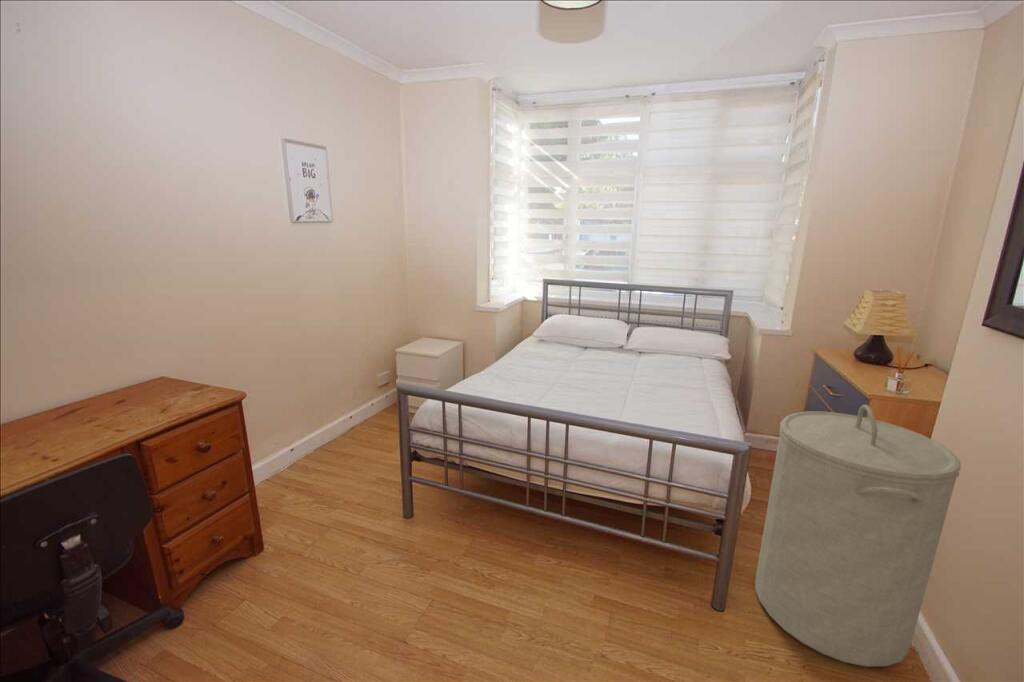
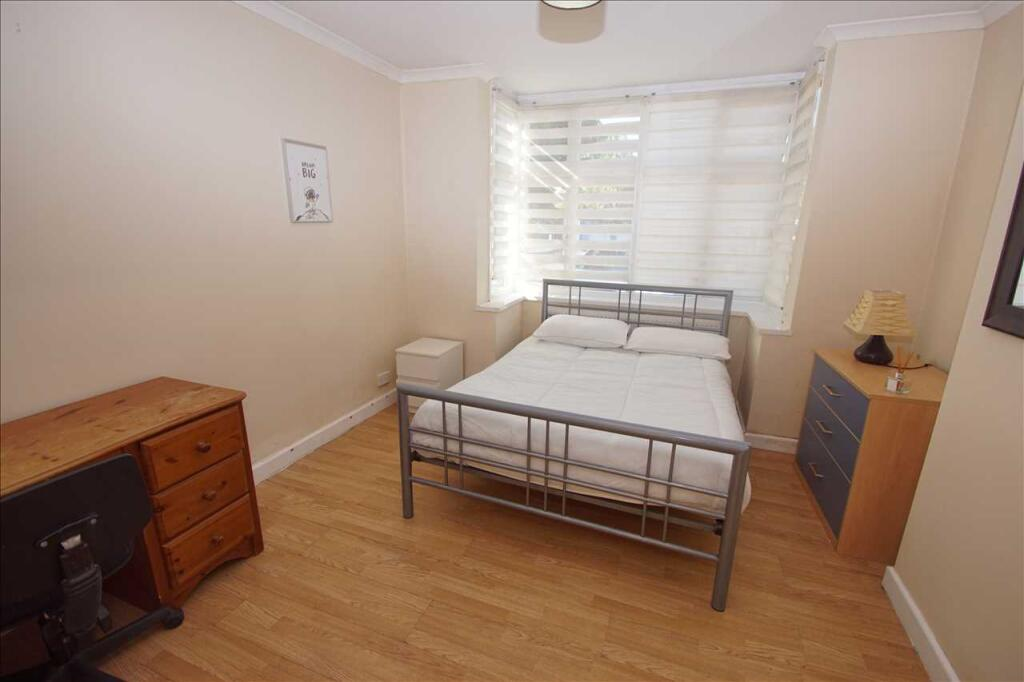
- laundry hamper [754,404,962,667]
